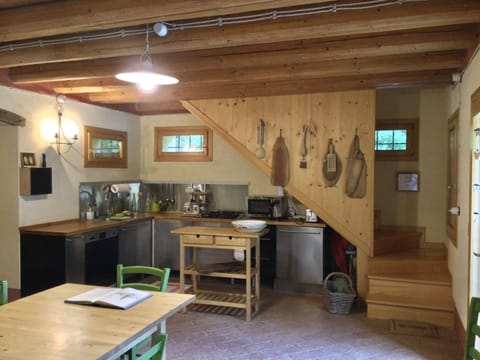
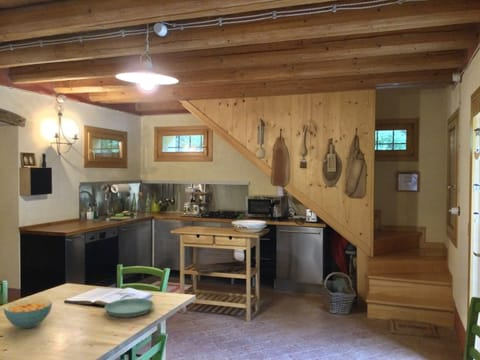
+ cereal bowl [3,298,53,329]
+ saucer [104,297,155,318]
